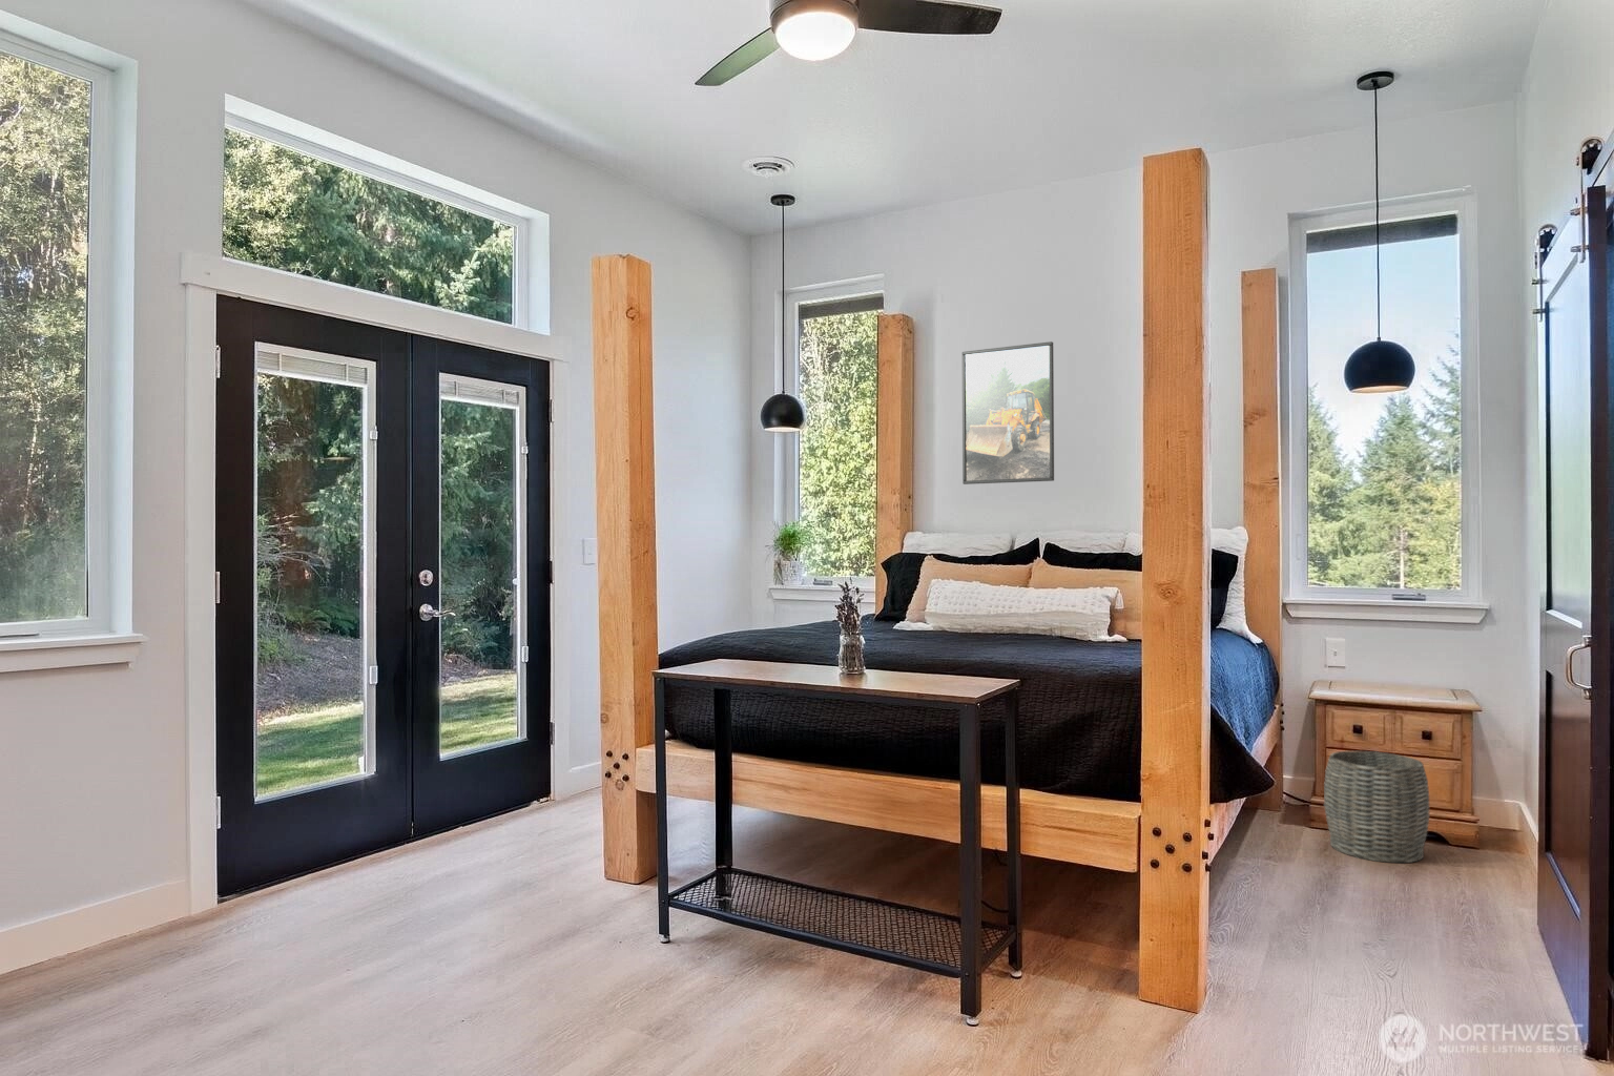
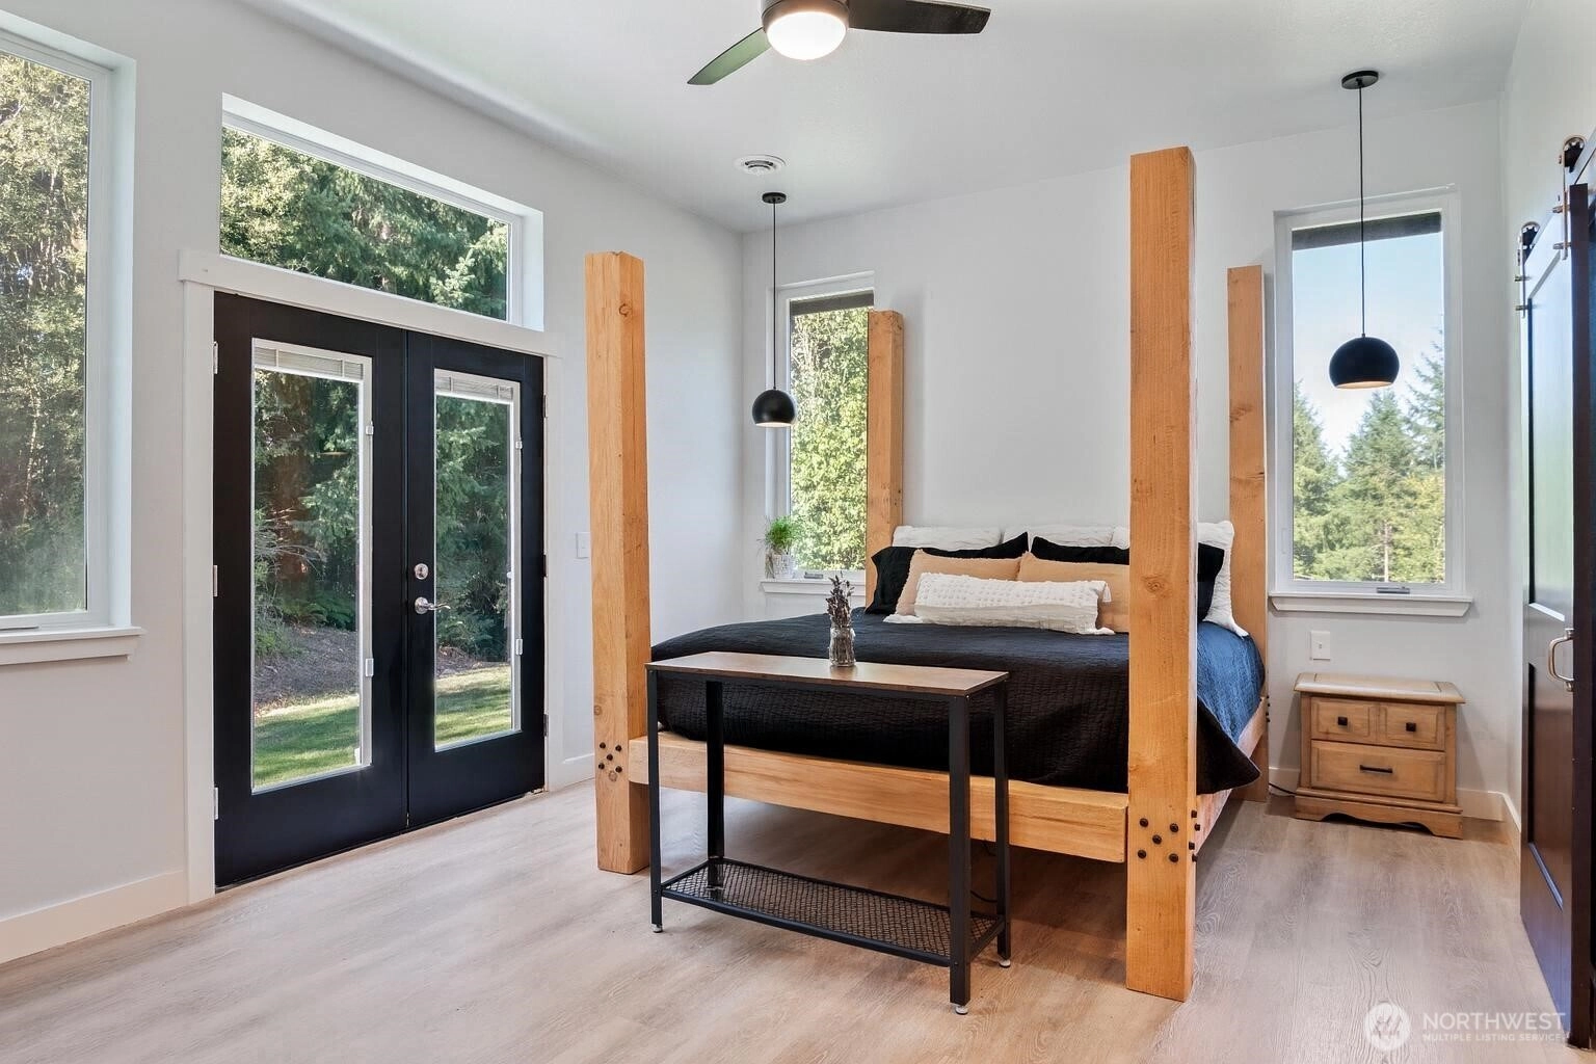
- woven basket [1323,751,1430,863]
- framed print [962,340,1056,485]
